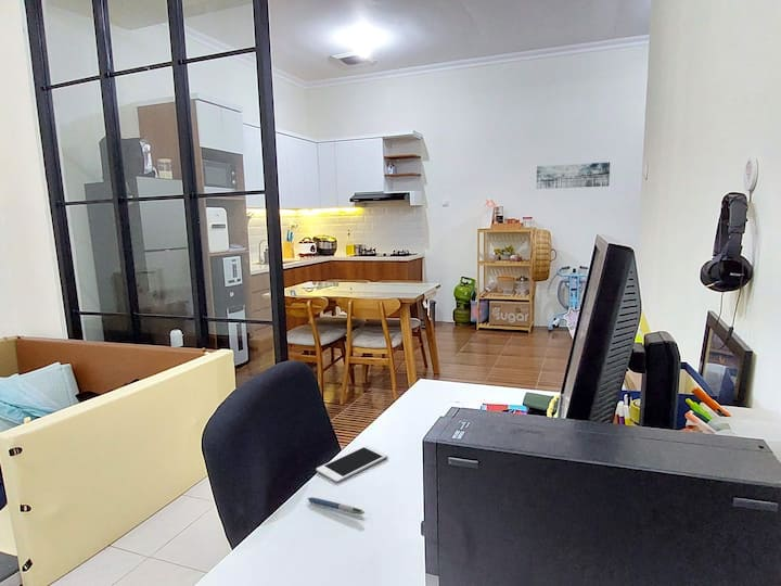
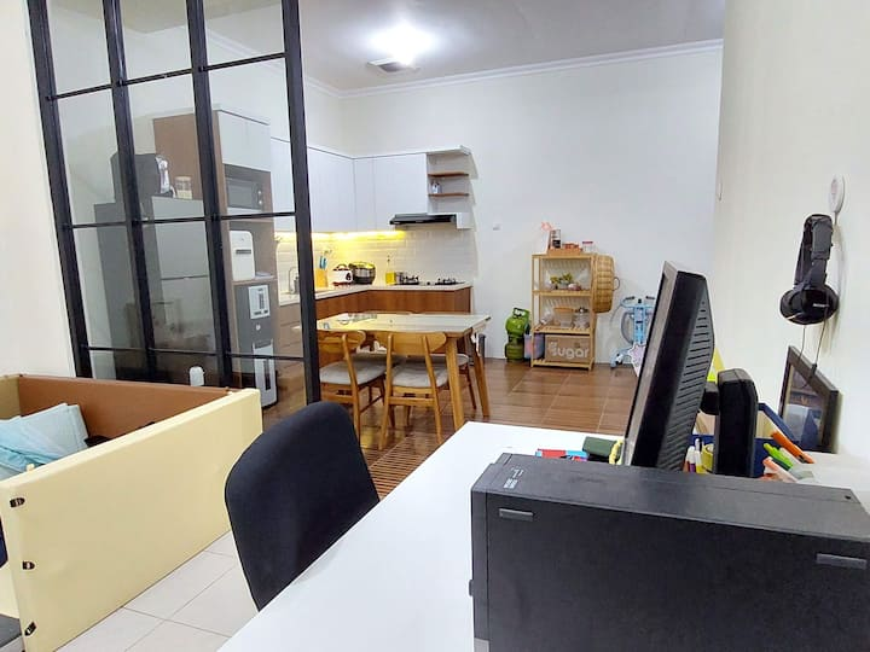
- cell phone [316,444,388,484]
- wall art [536,162,611,190]
- pen [307,496,366,515]
